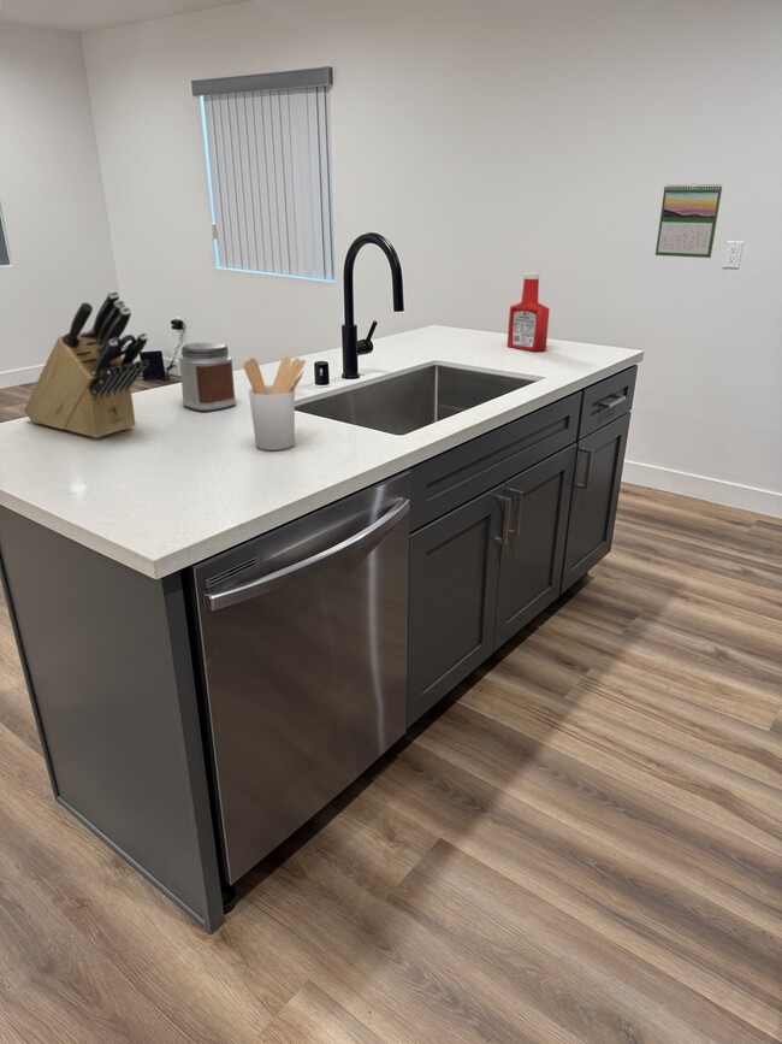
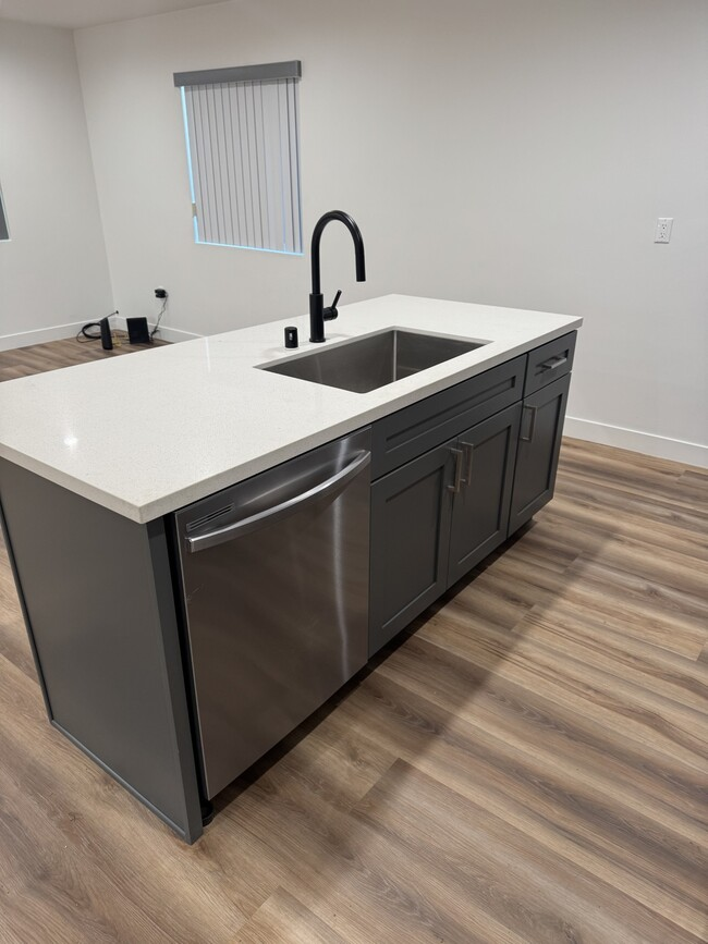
- soap bottle [506,272,551,353]
- calendar [654,182,723,259]
- jar [177,342,237,412]
- utensil holder [243,355,307,452]
- knife block [23,289,150,440]
